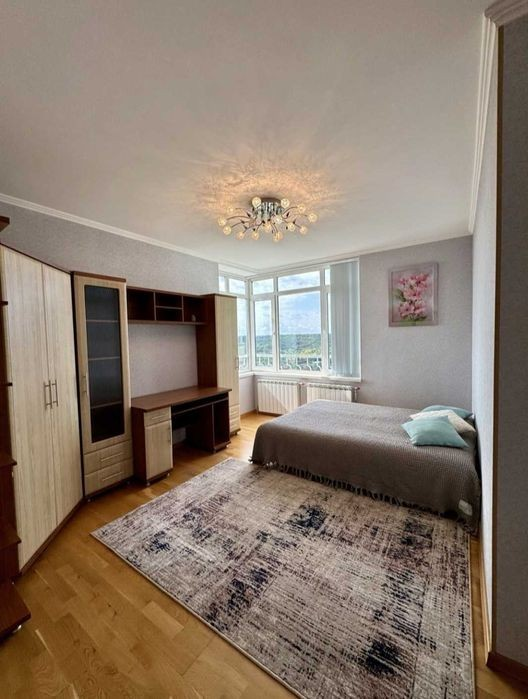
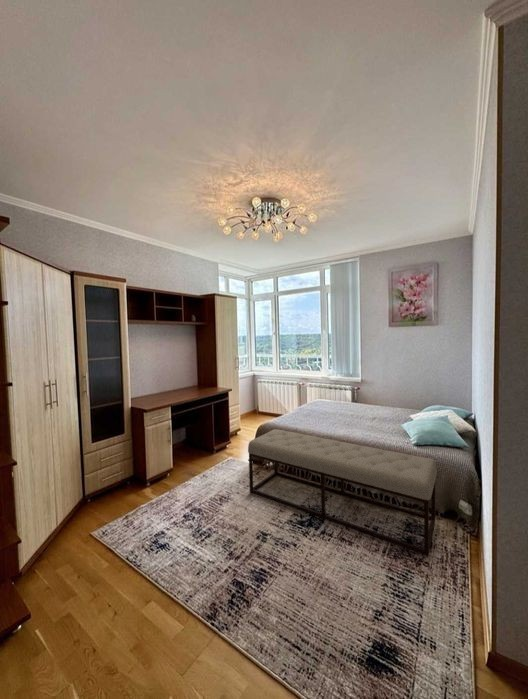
+ bench [247,428,438,557]
